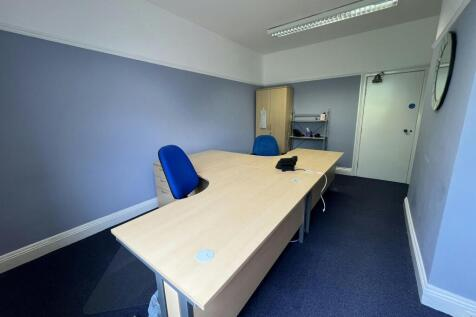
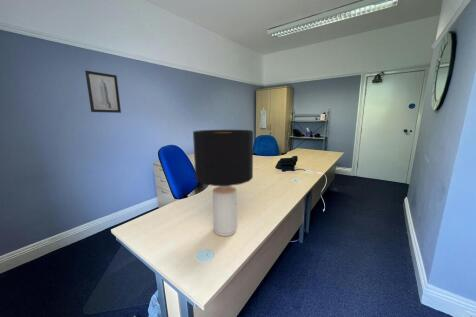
+ wall art [84,70,122,114]
+ desk lamp [192,129,254,237]
